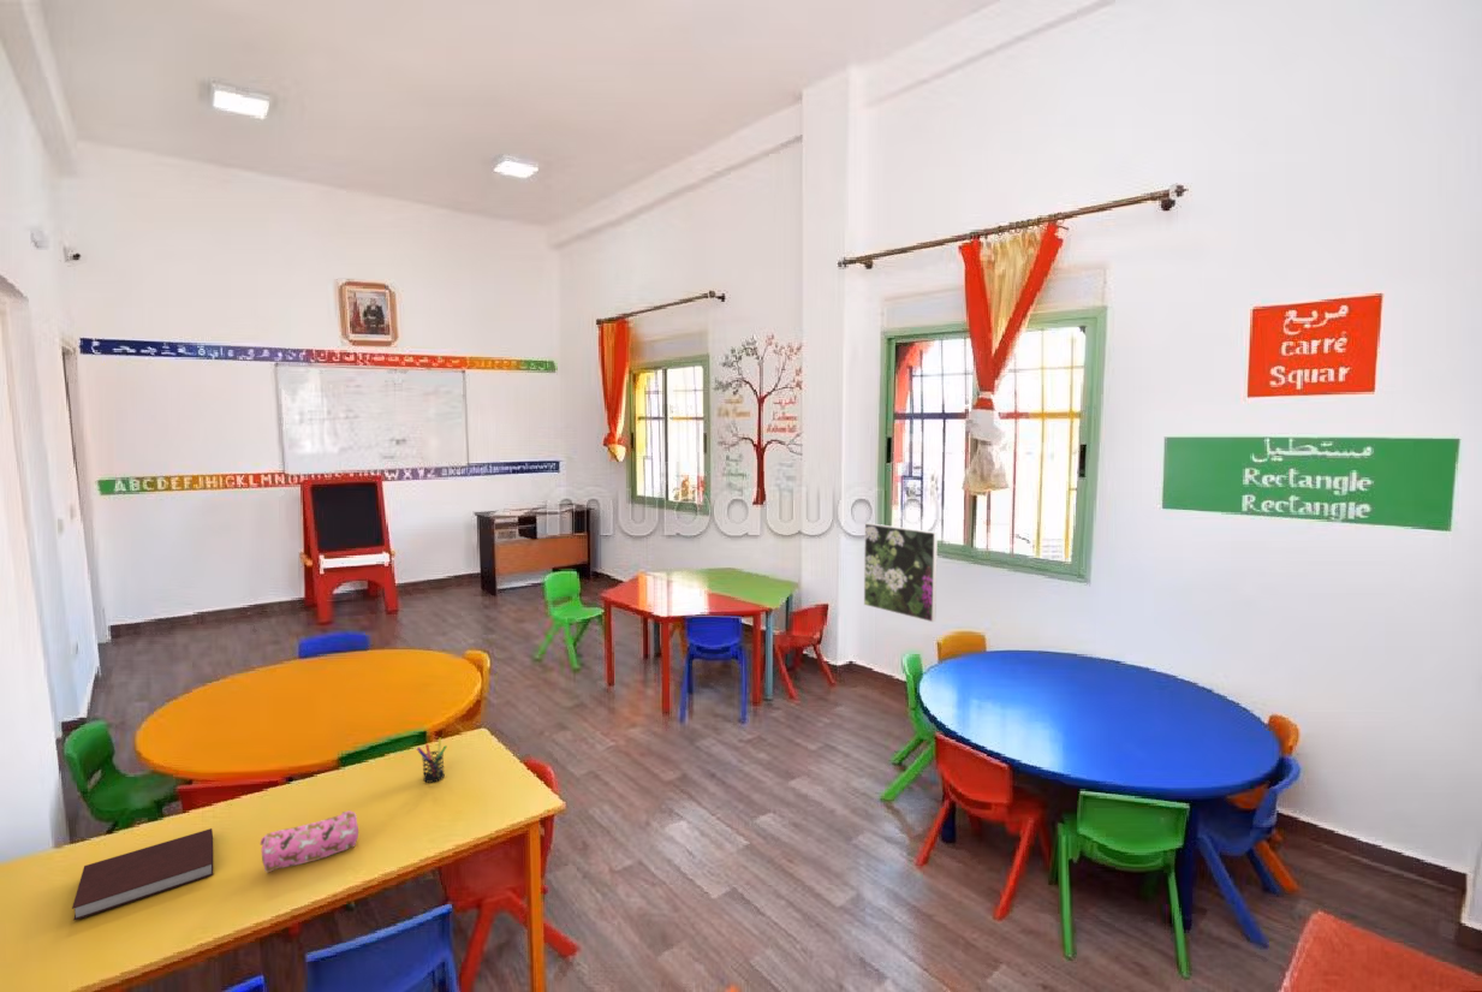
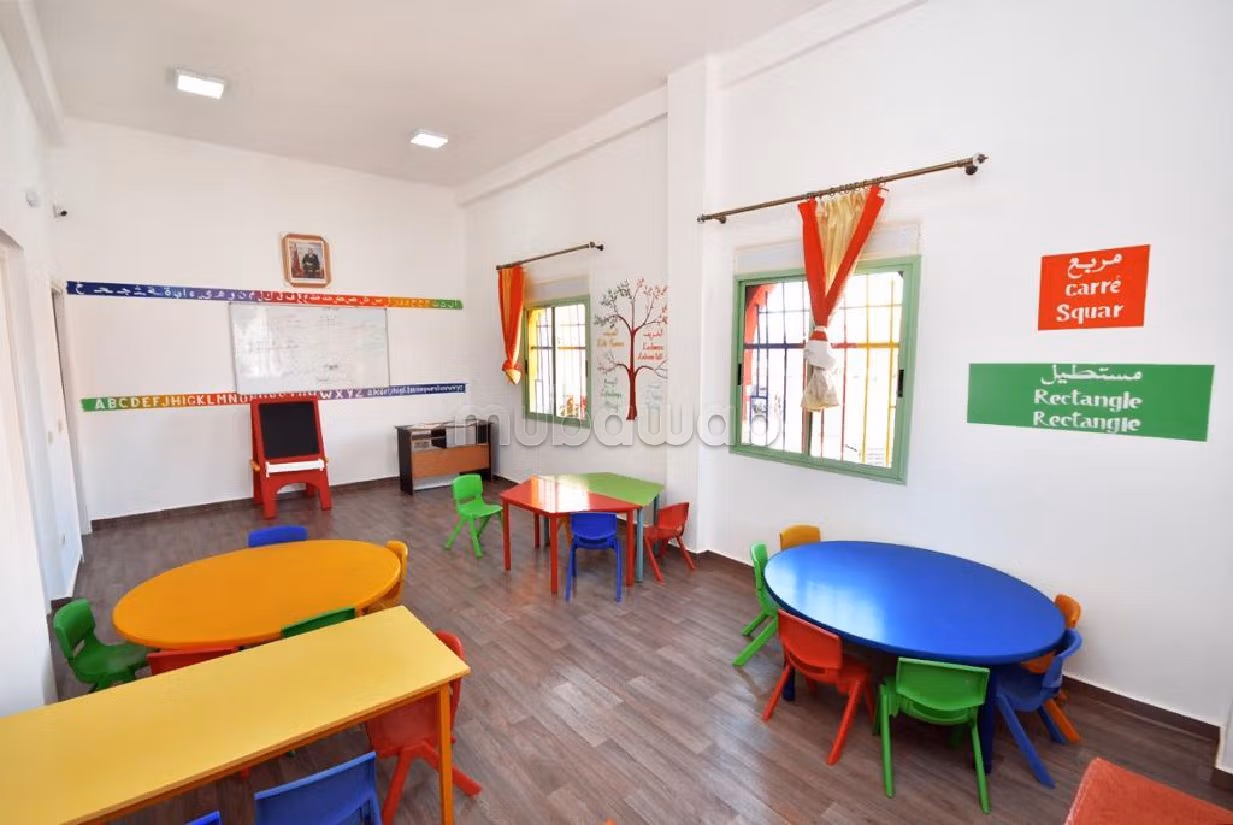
- pen holder [416,737,448,784]
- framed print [863,522,939,623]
- pencil case [260,809,359,873]
- notebook [71,827,214,922]
